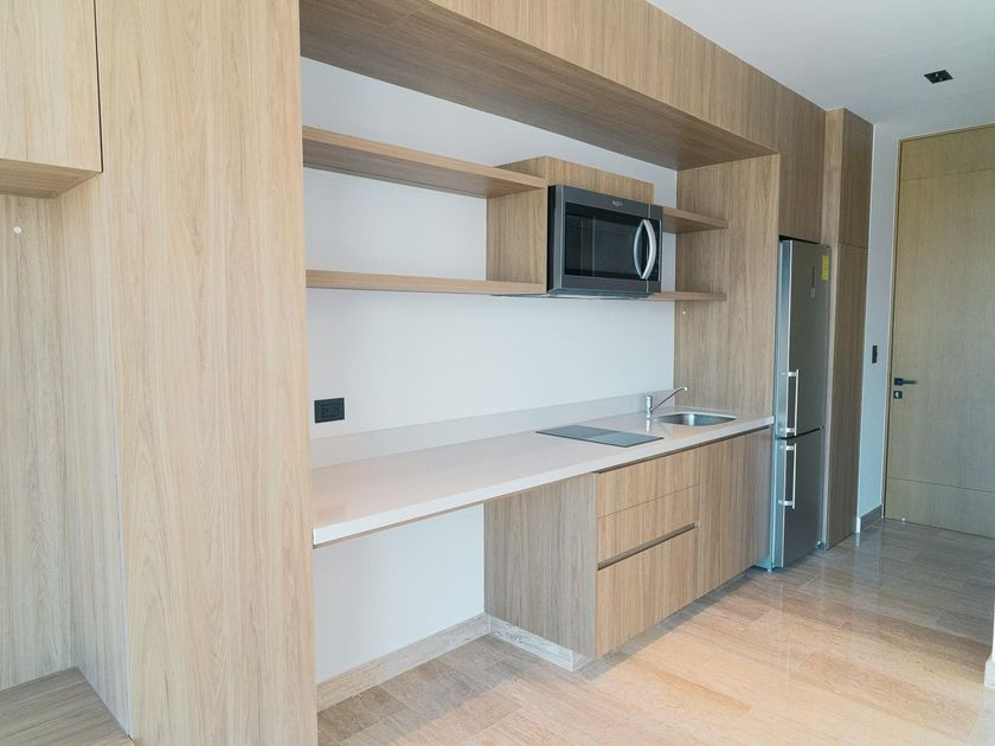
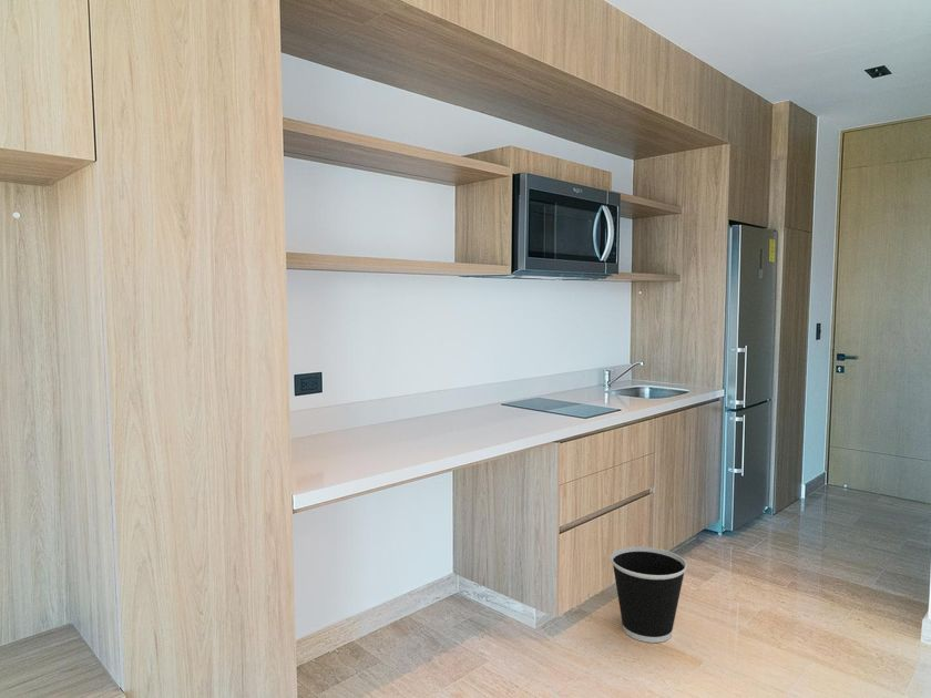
+ wastebasket [610,545,688,644]
